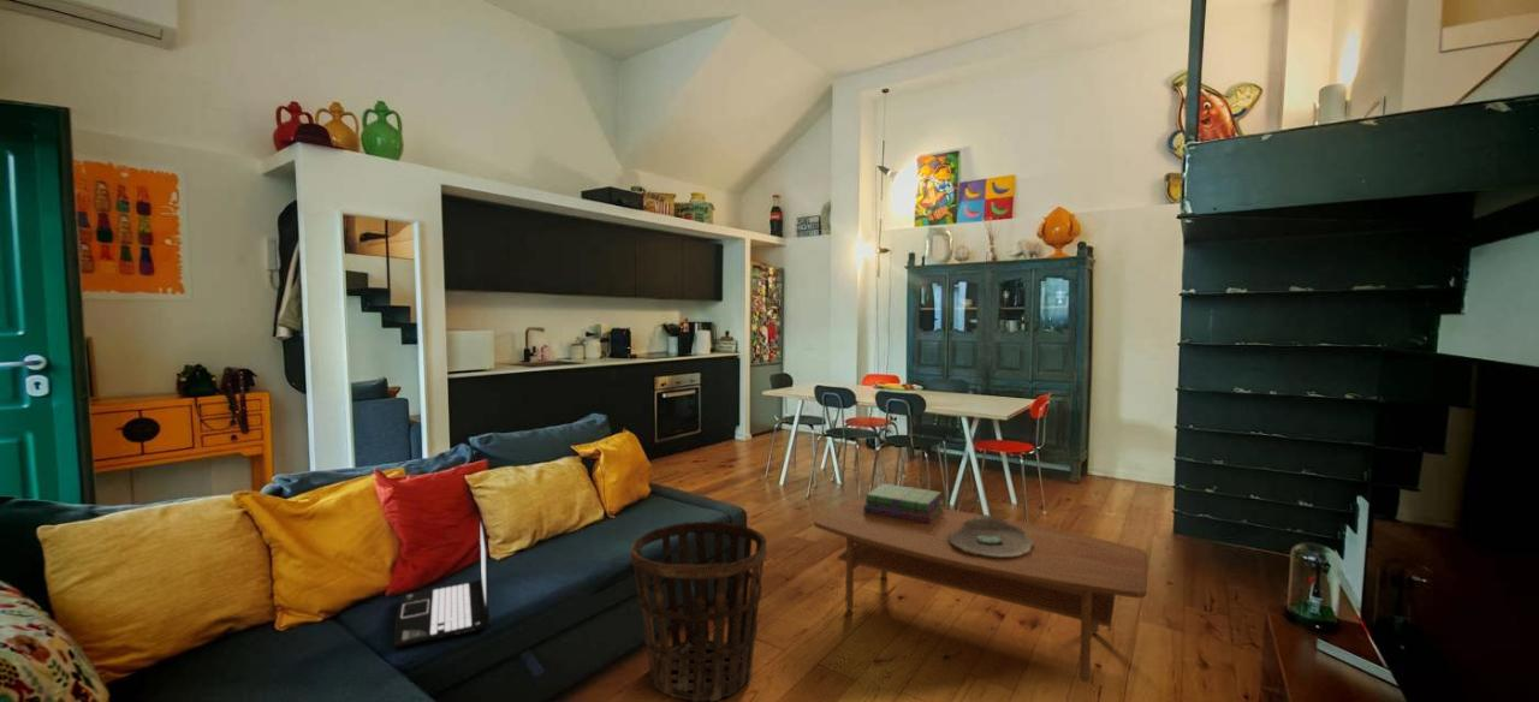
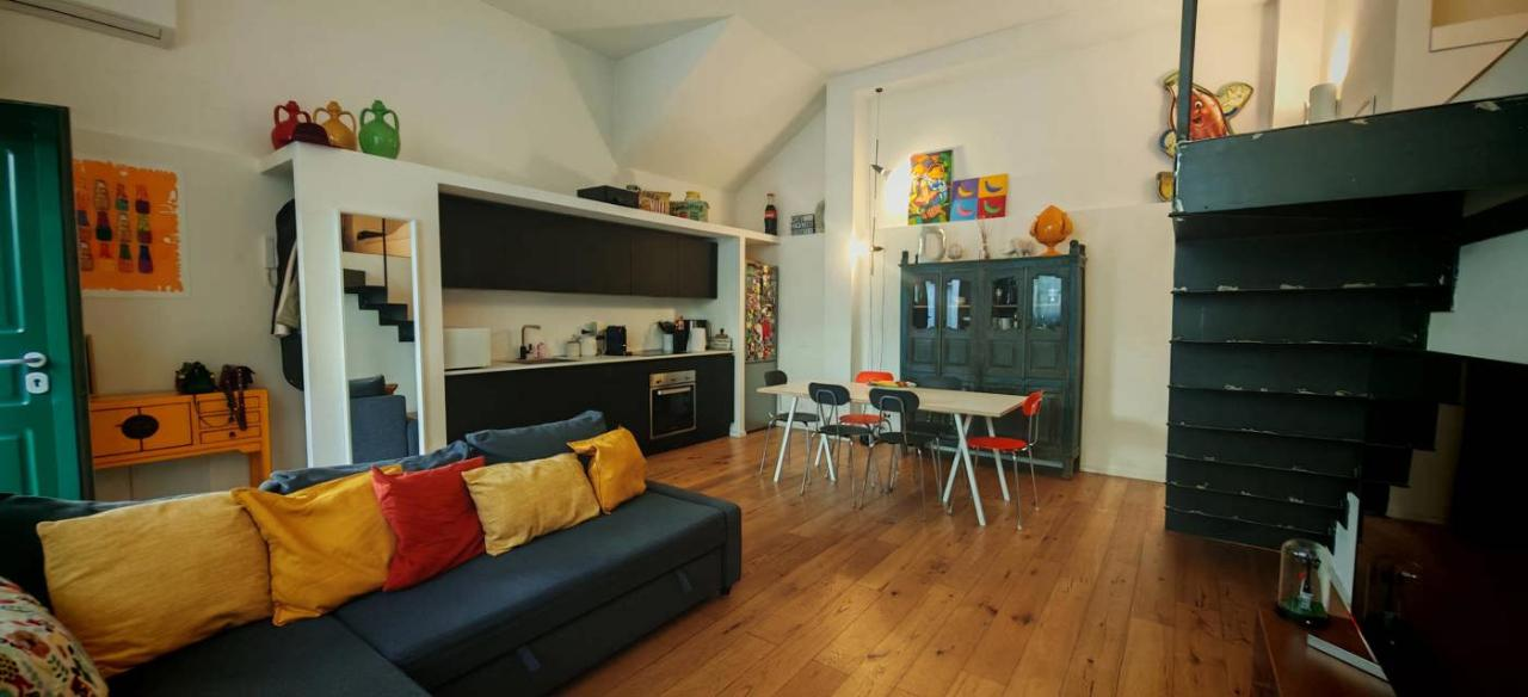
- laptop [392,512,492,648]
- decorative bowl [947,513,1033,557]
- basket [630,520,768,702]
- coffee table [813,498,1148,683]
- stack of books [863,482,944,523]
